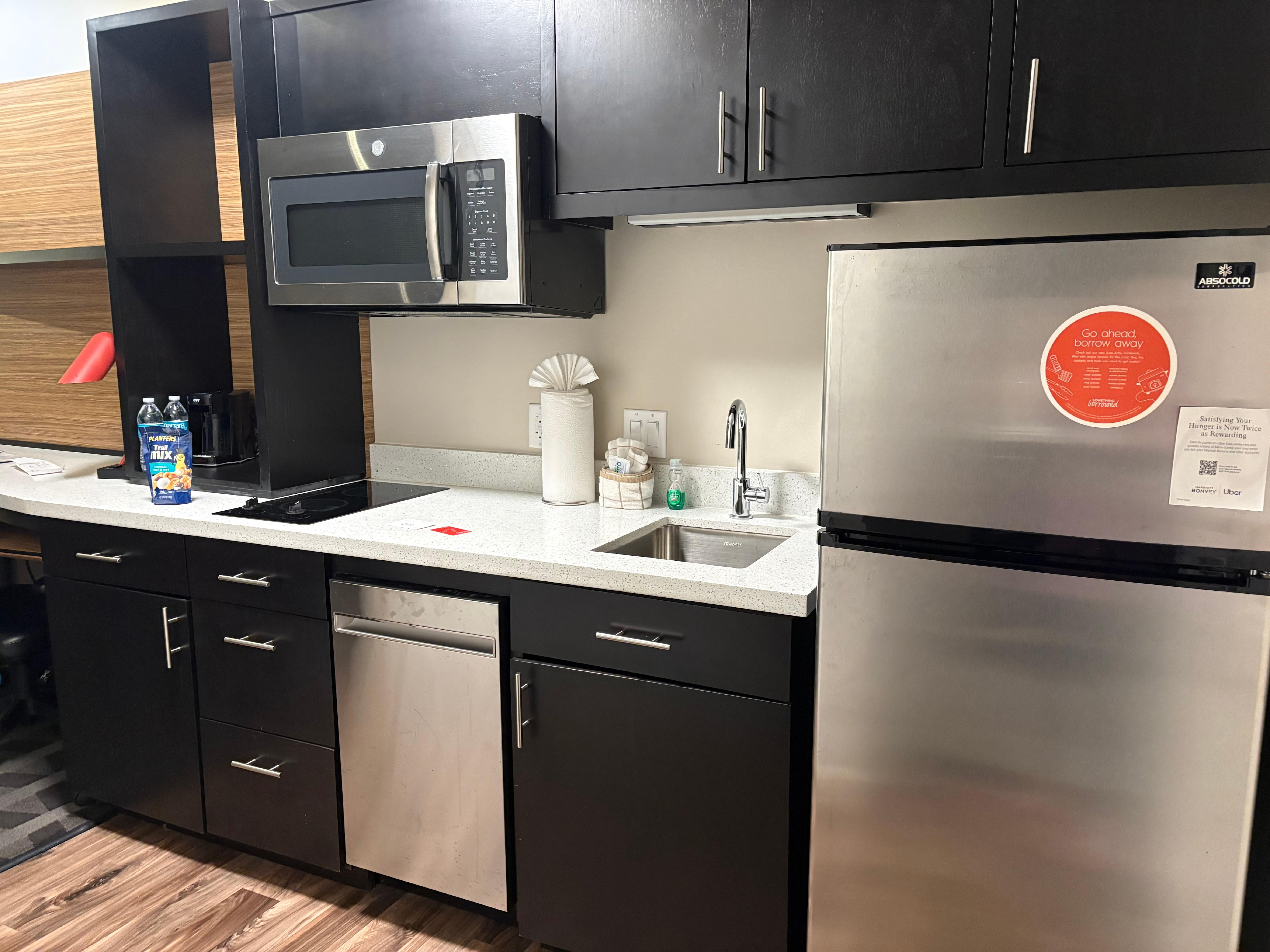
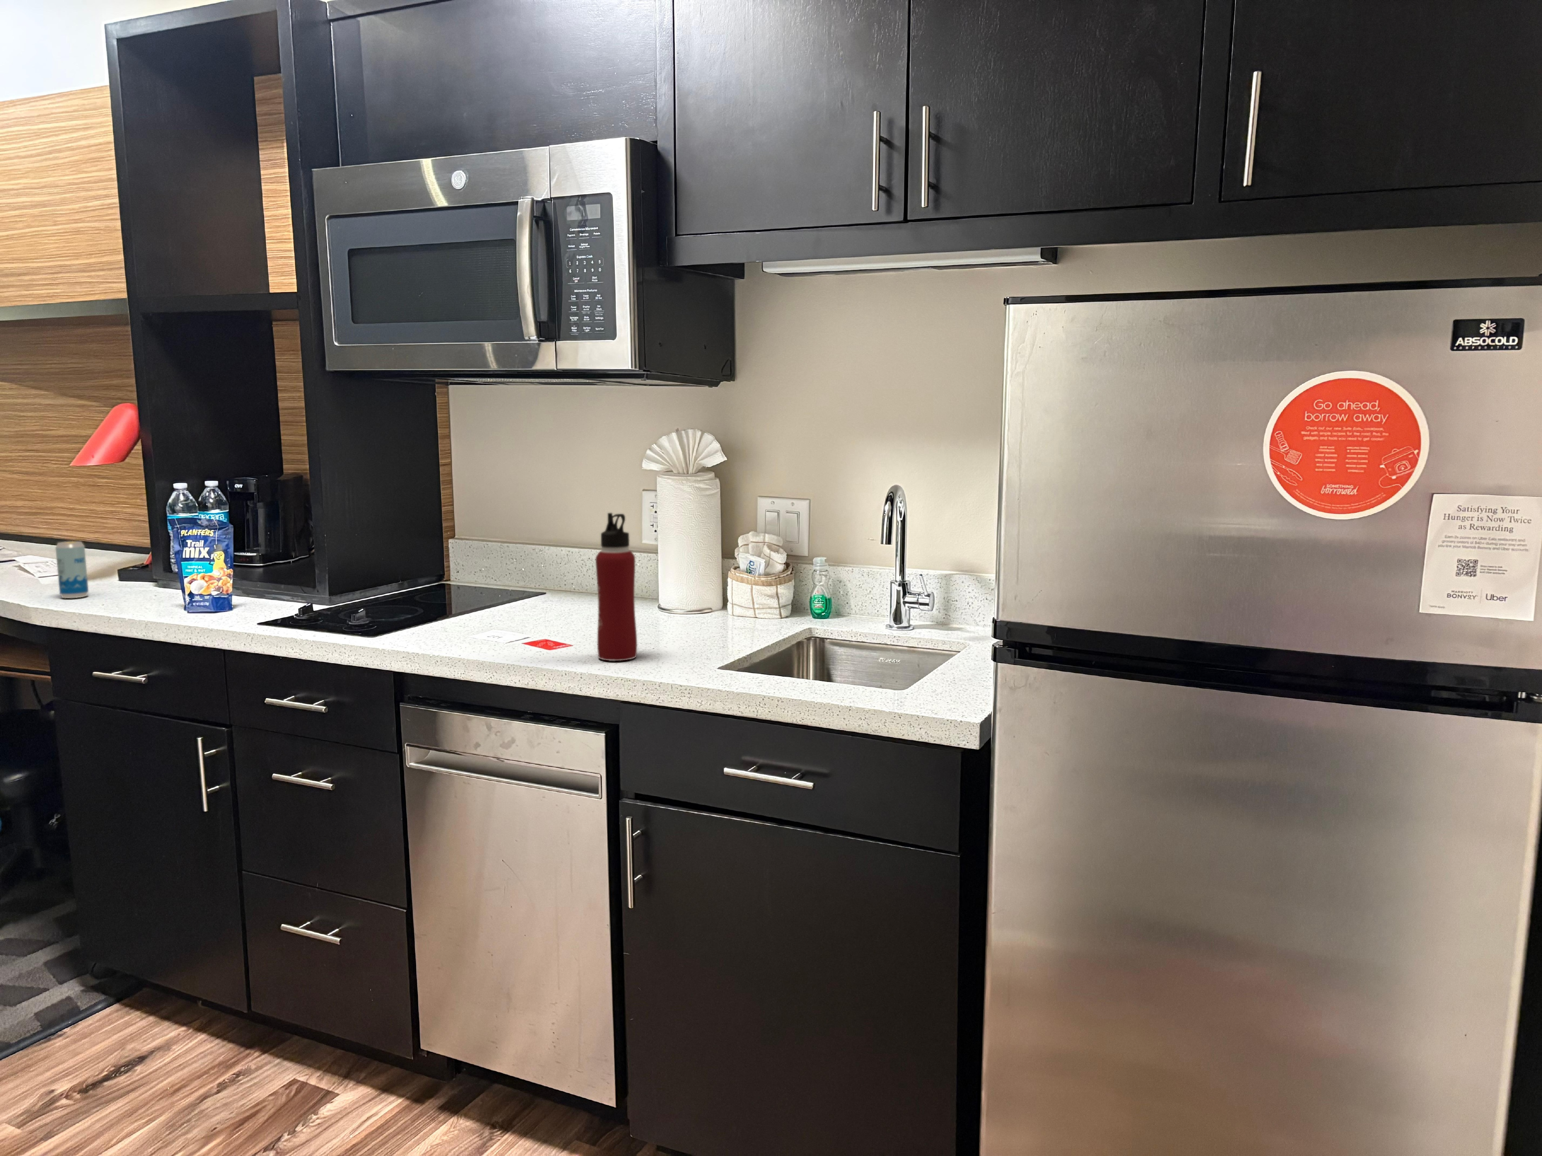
+ water bottle [595,512,637,661]
+ beverage can [55,540,89,599]
